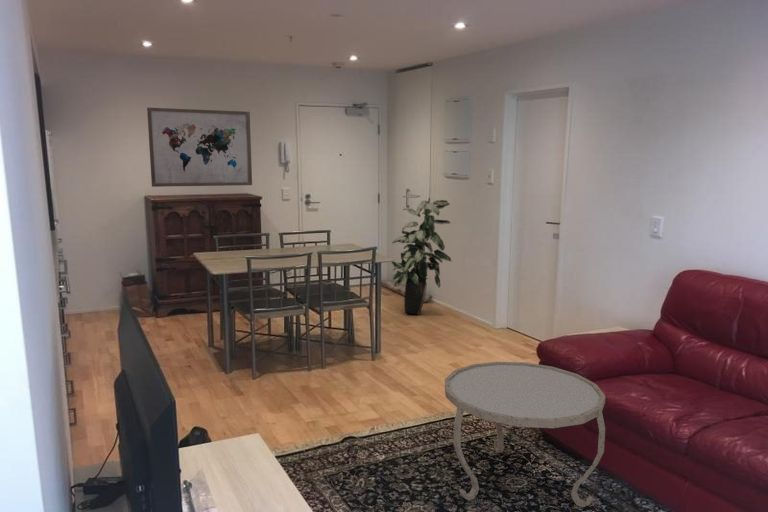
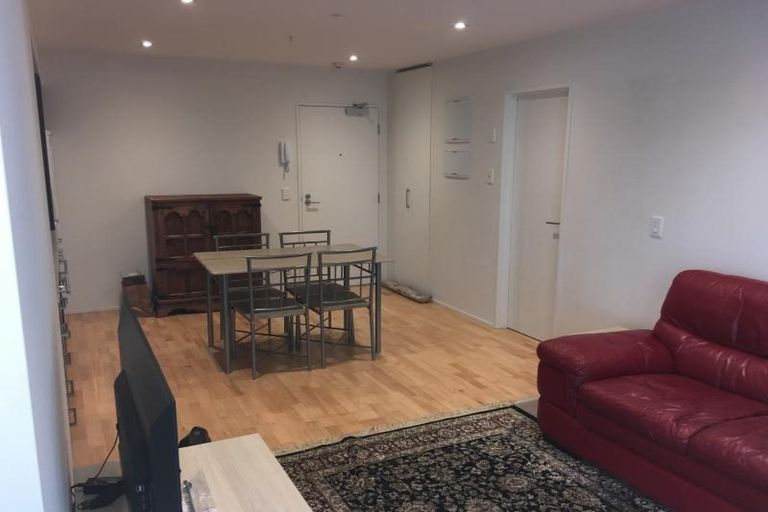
- indoor plant [390,193,452,316]
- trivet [444,361,606,508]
- wall art [146,107,253,188]
